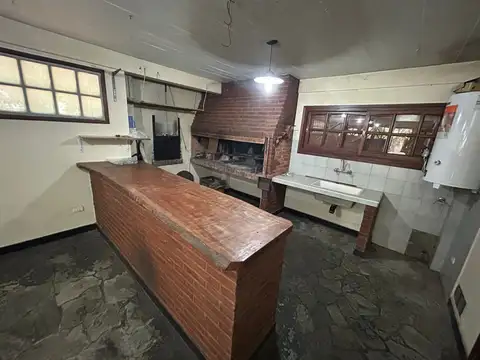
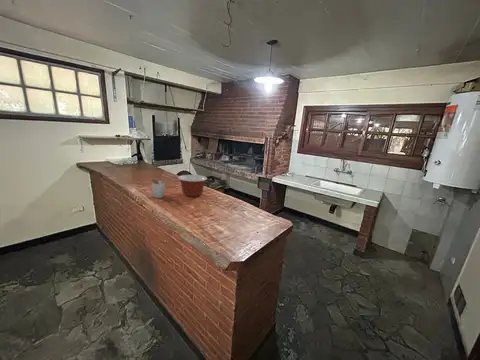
+ utensil holder [149,175,167,199]
+ mixing bowl [177,174,208,198]
